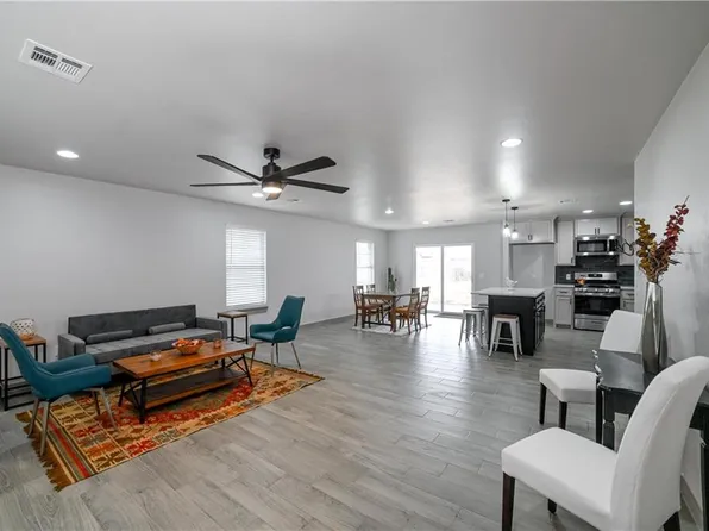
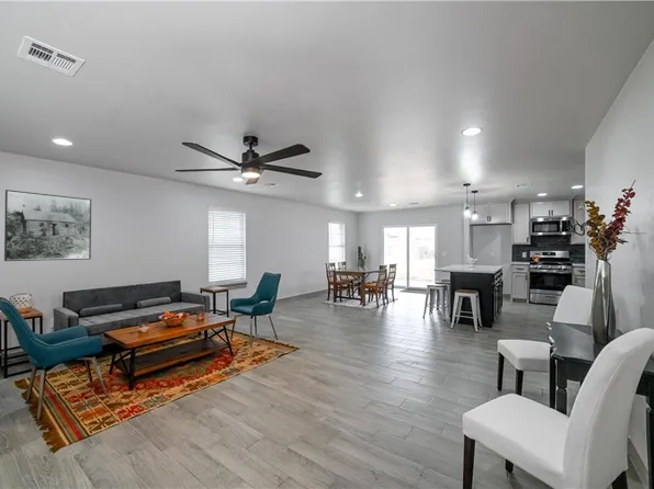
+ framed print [3,189,92,262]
